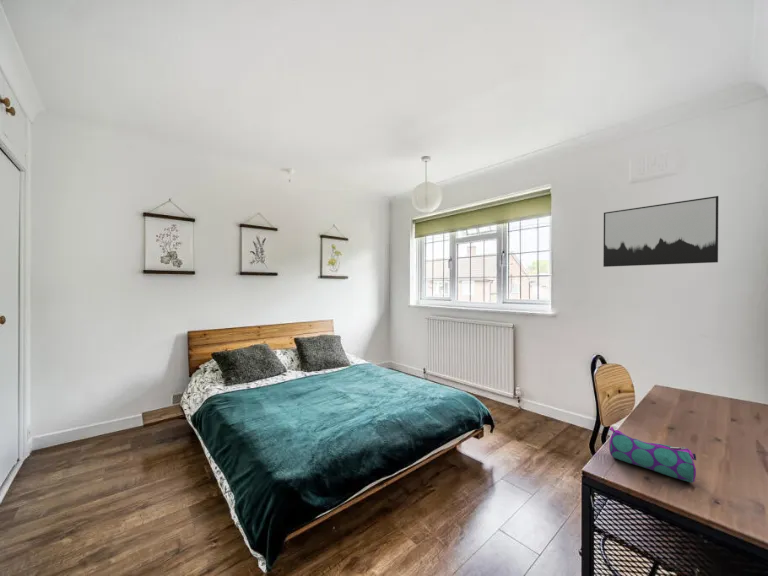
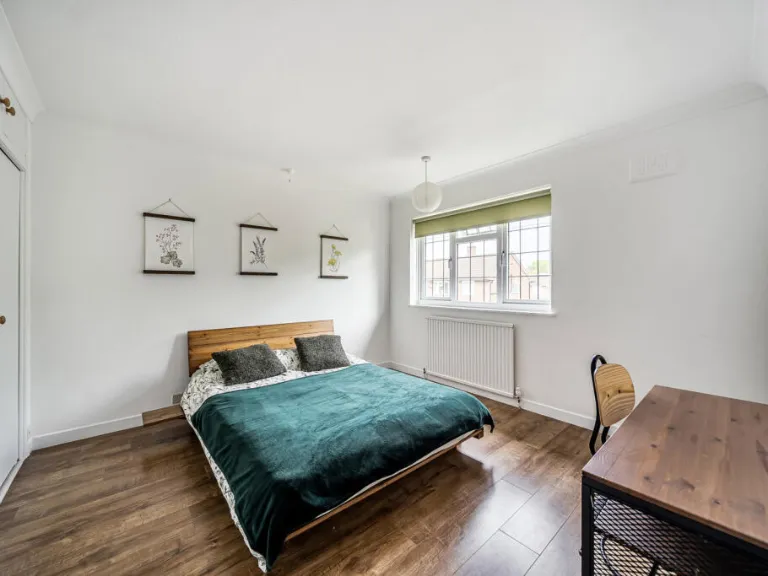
- pencil case [608,426,697,484]
- wall art [602,195,720,268]
